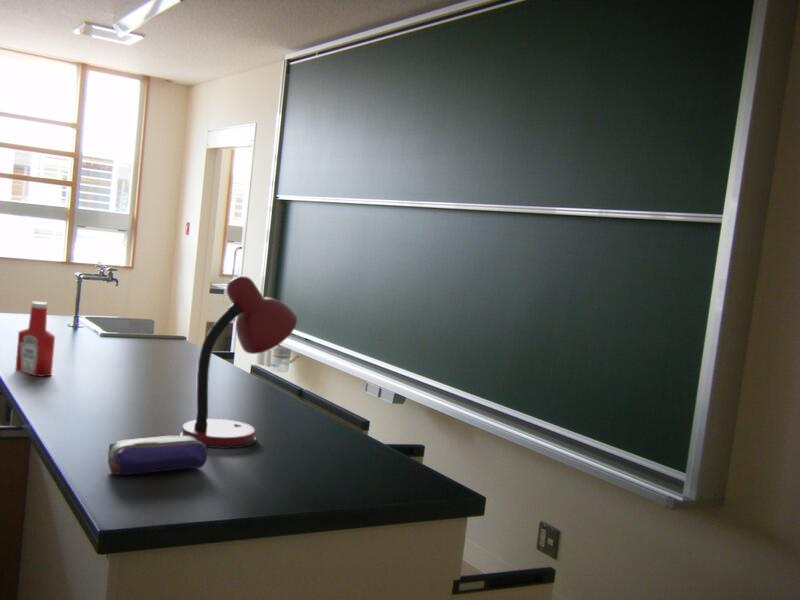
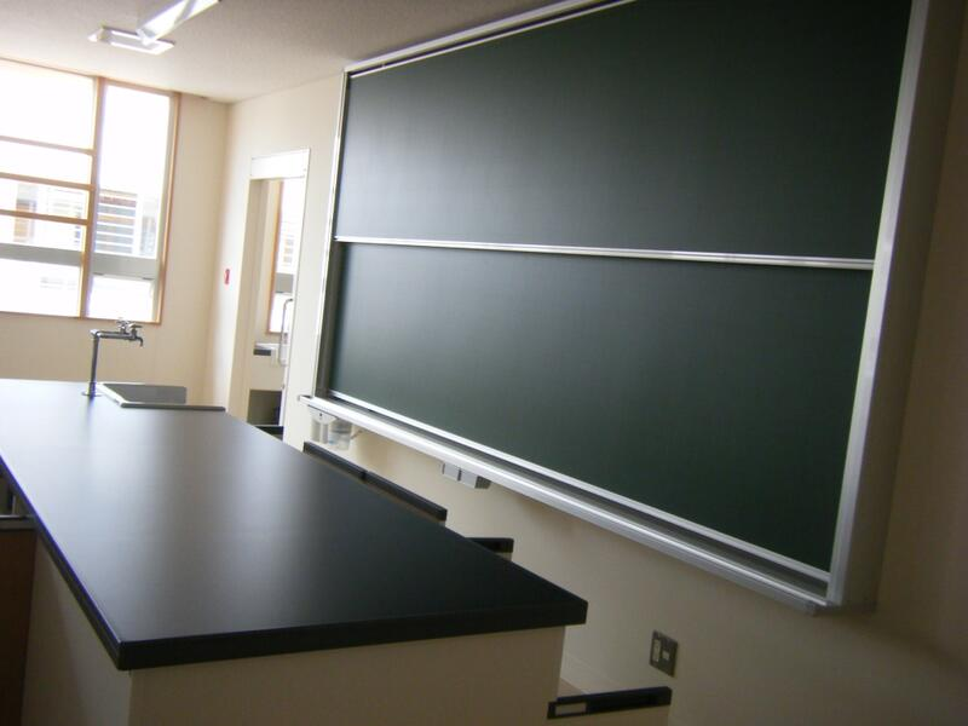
- desk lamp [179,275,298,449]
- soap bottle [14,301,56,378]
- pencil case [107,434,208,476]
